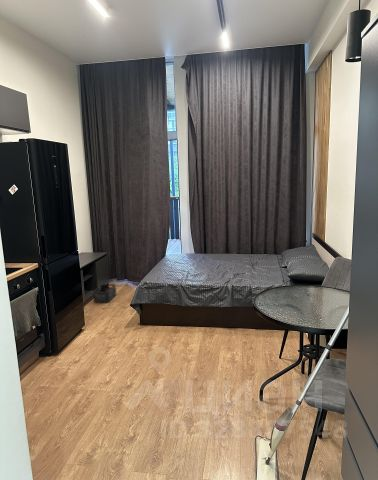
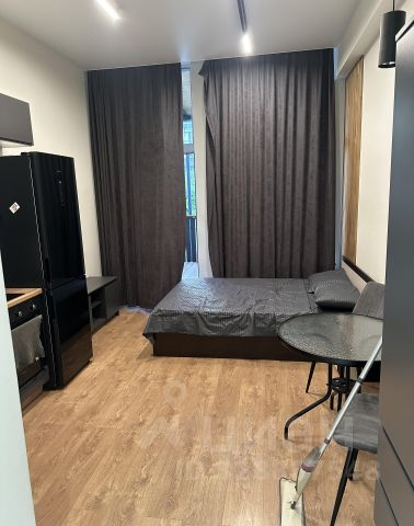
- storage bin [92,283,117,303]
